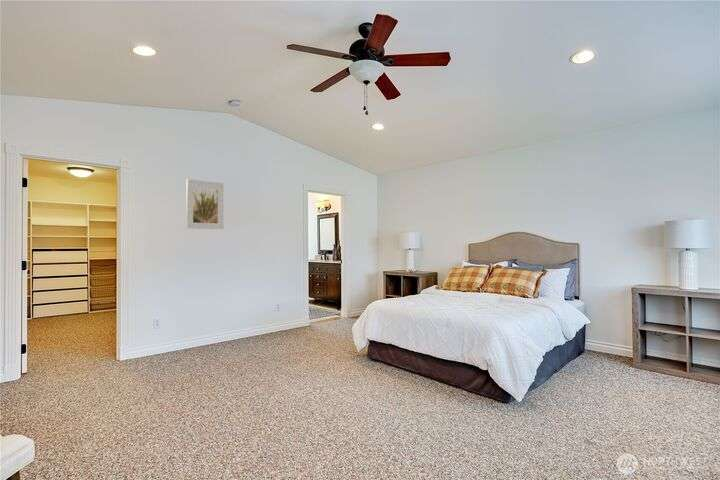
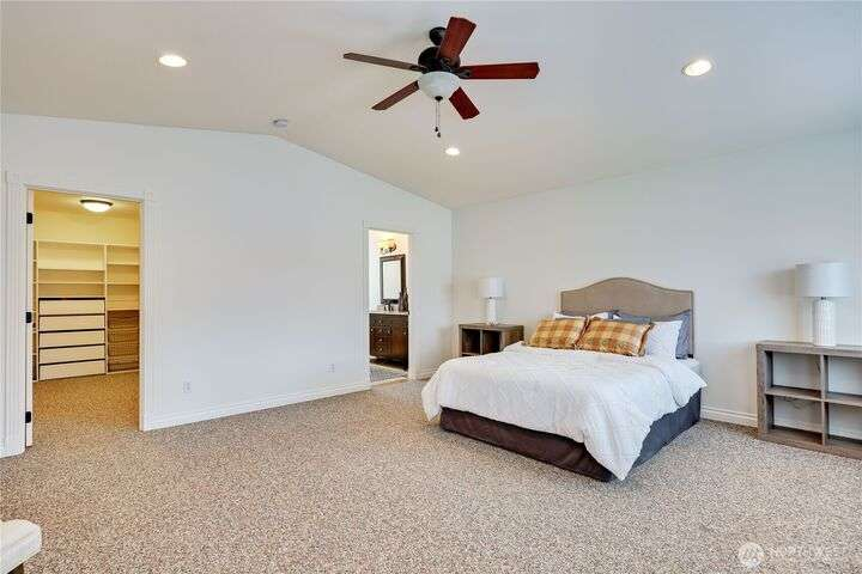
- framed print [185,178,224,230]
